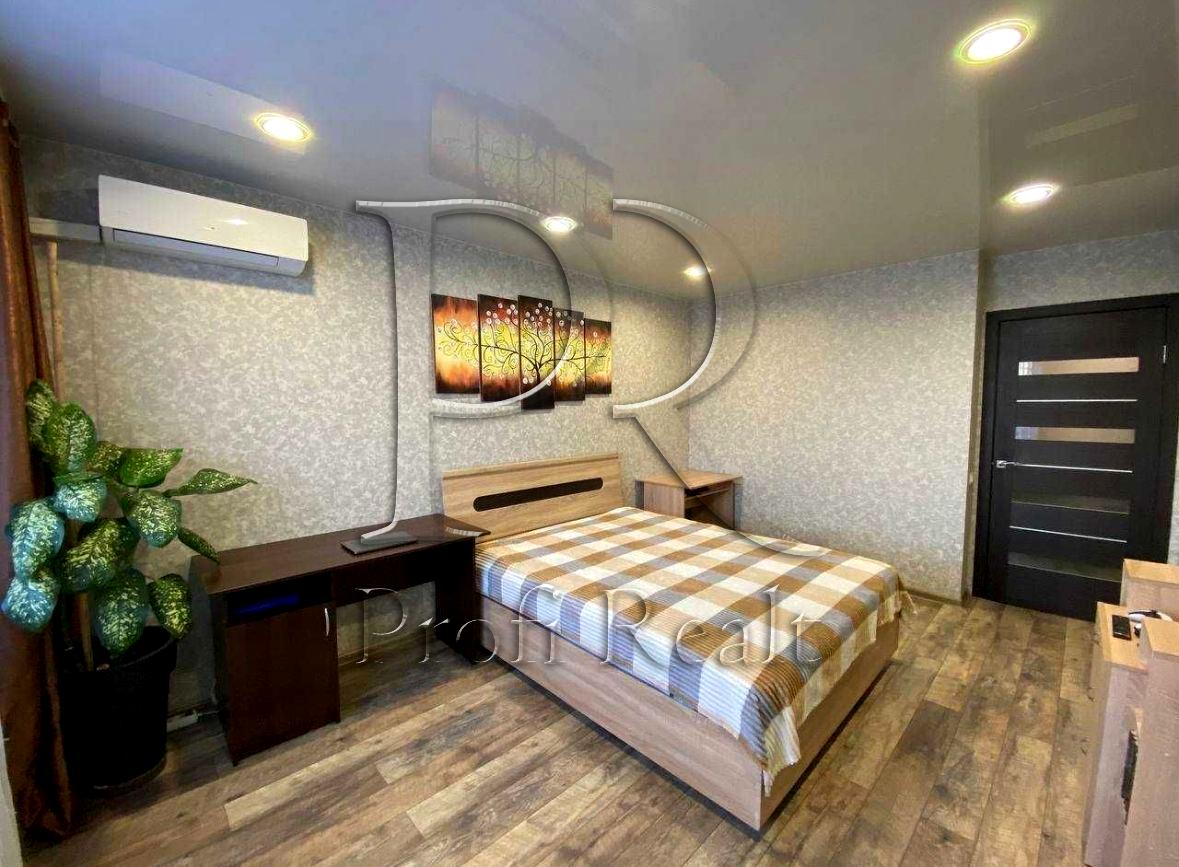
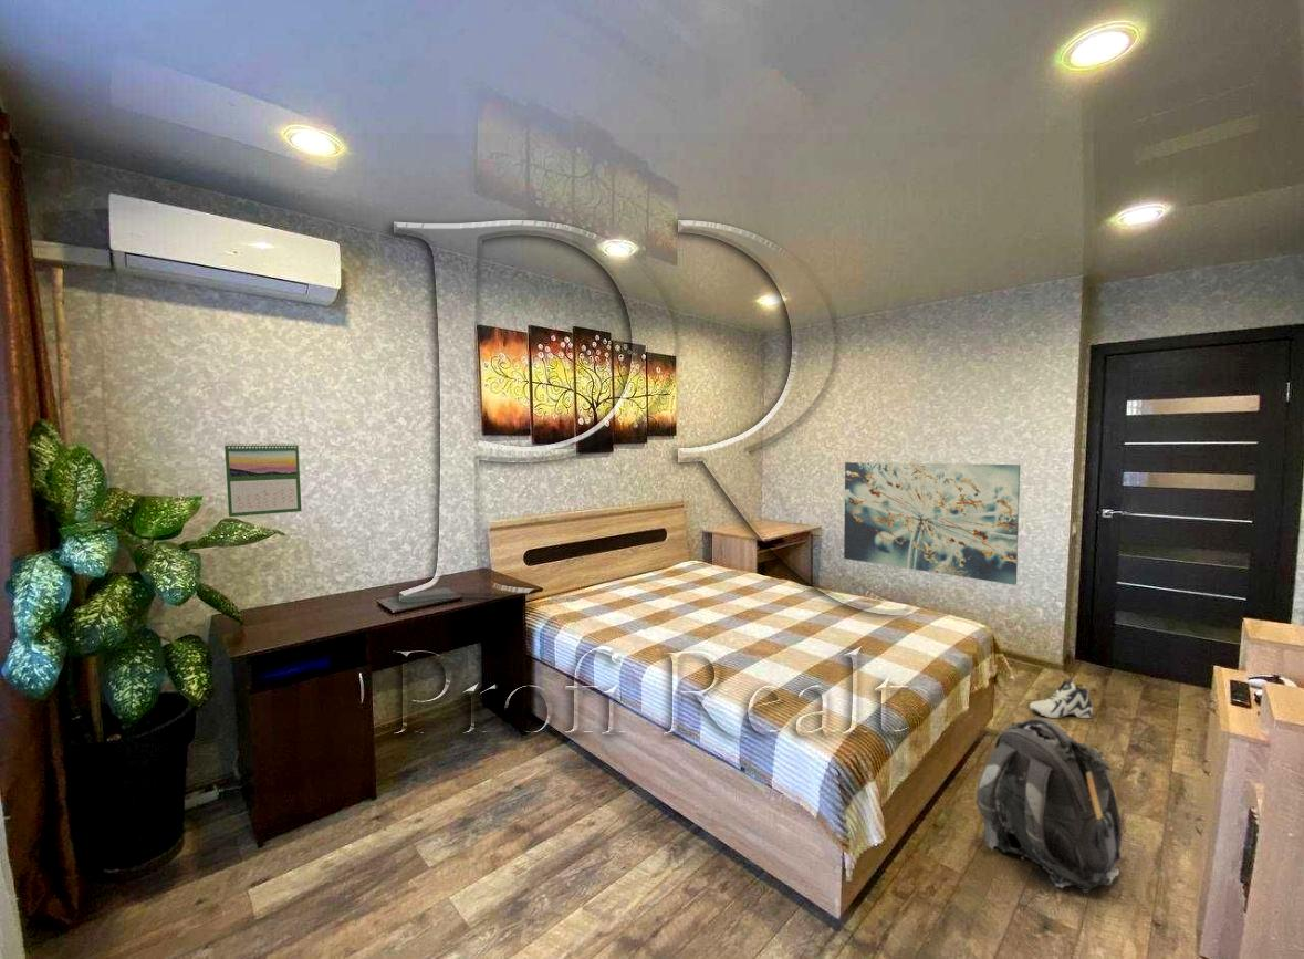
+ calendar [223,441,303,518]
+ wall art [843,461,1021,586]
+ backpack [976,717,1125,894]
+ sneaker [1029,678,1094,719]
